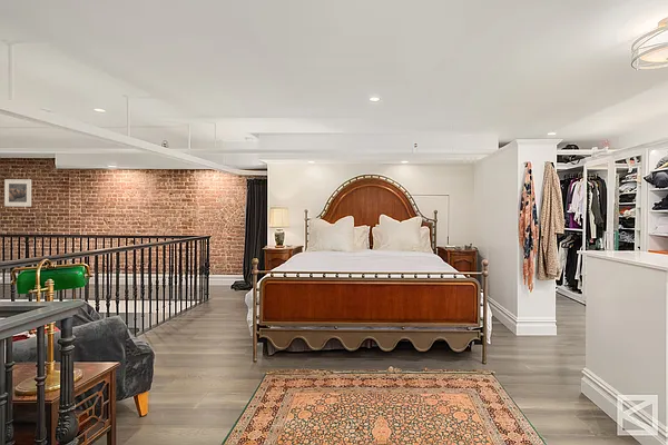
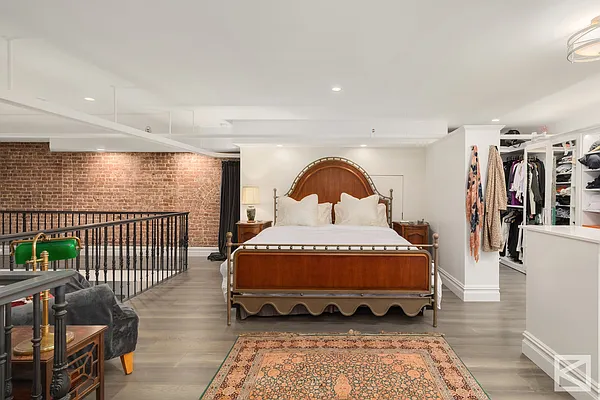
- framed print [3,178,32,208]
